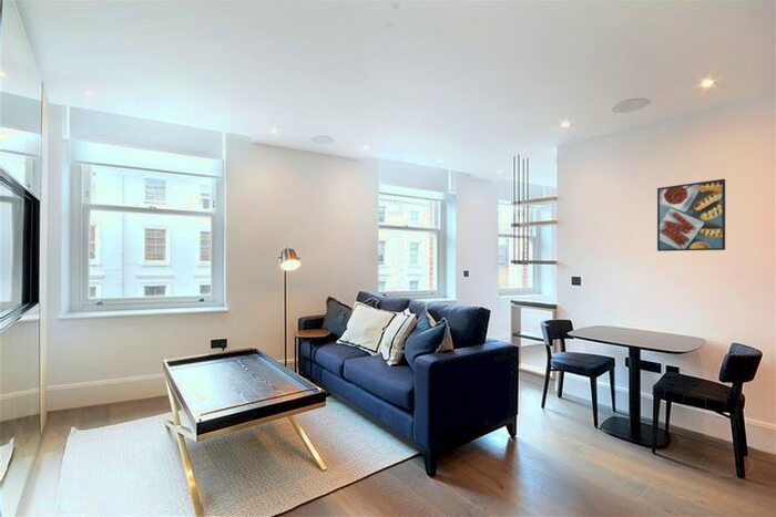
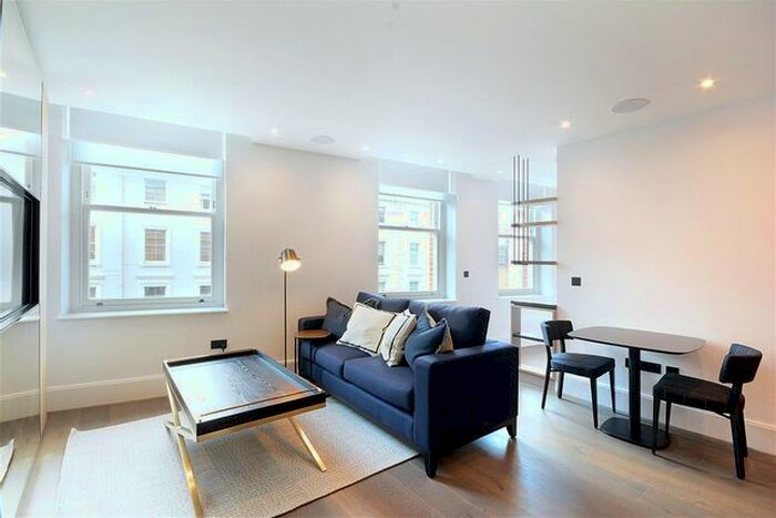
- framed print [656,178,726,252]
